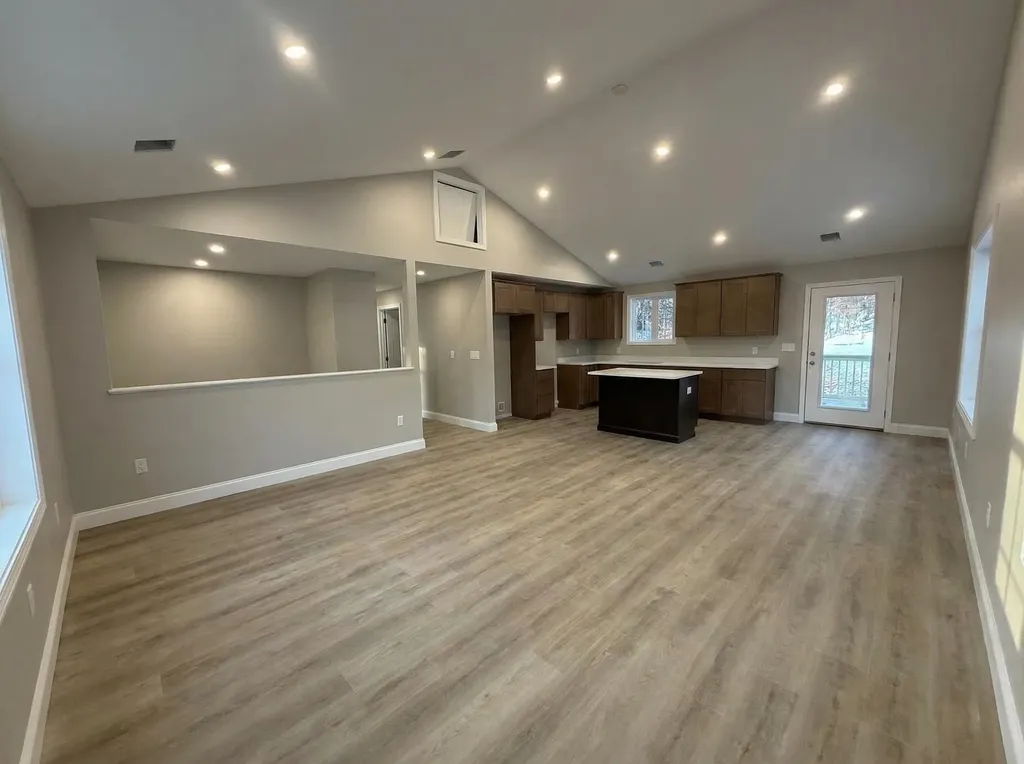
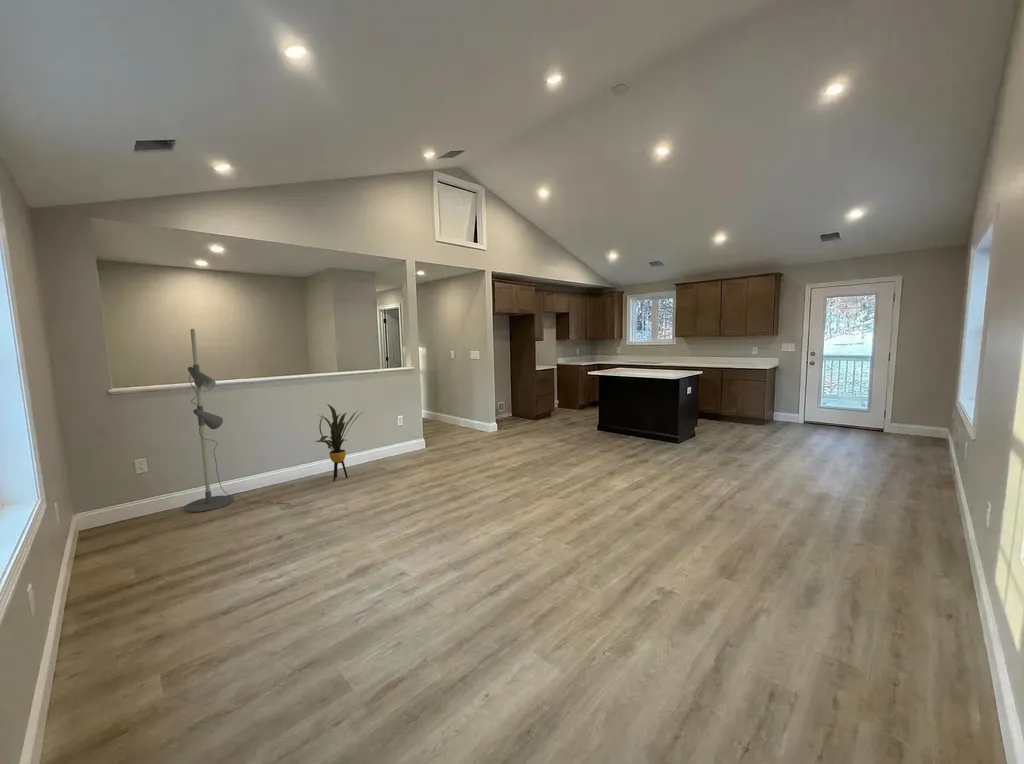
+ floor lamp [183,328,289,513]
+ house plant [312,403,364,482]
